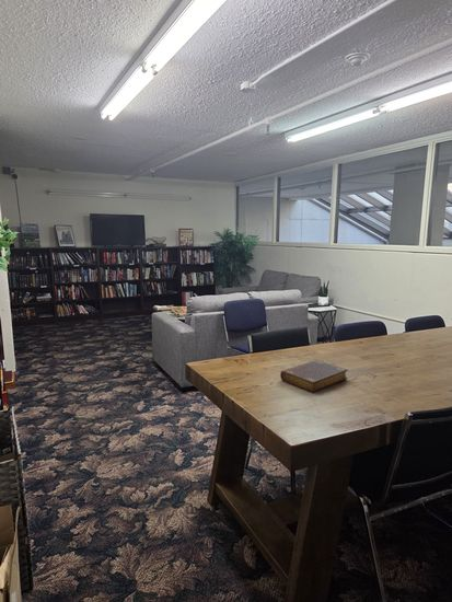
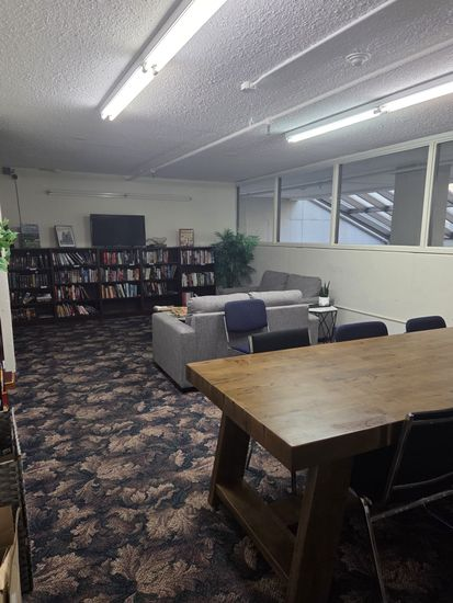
- book [279,359,349,394]
